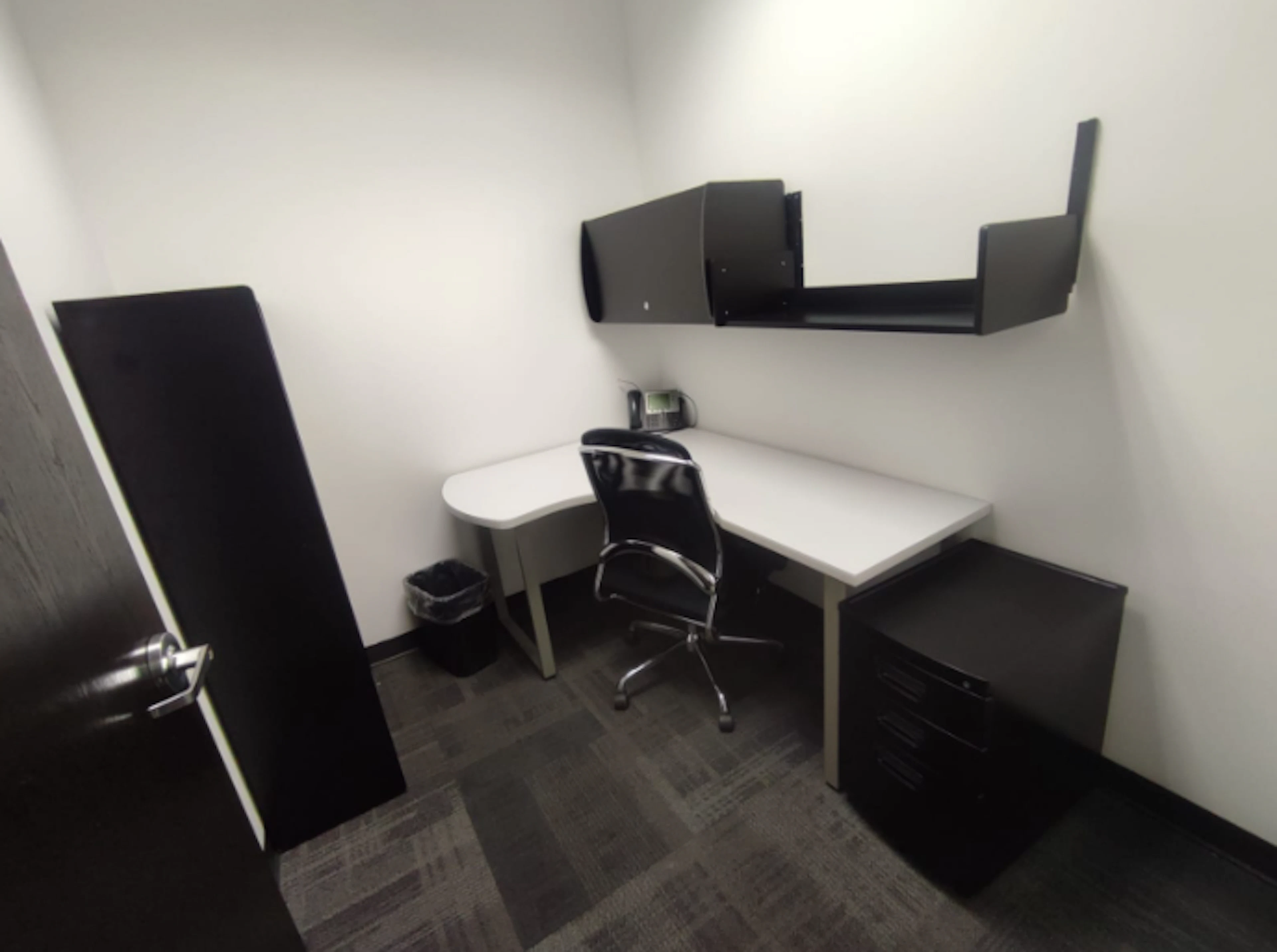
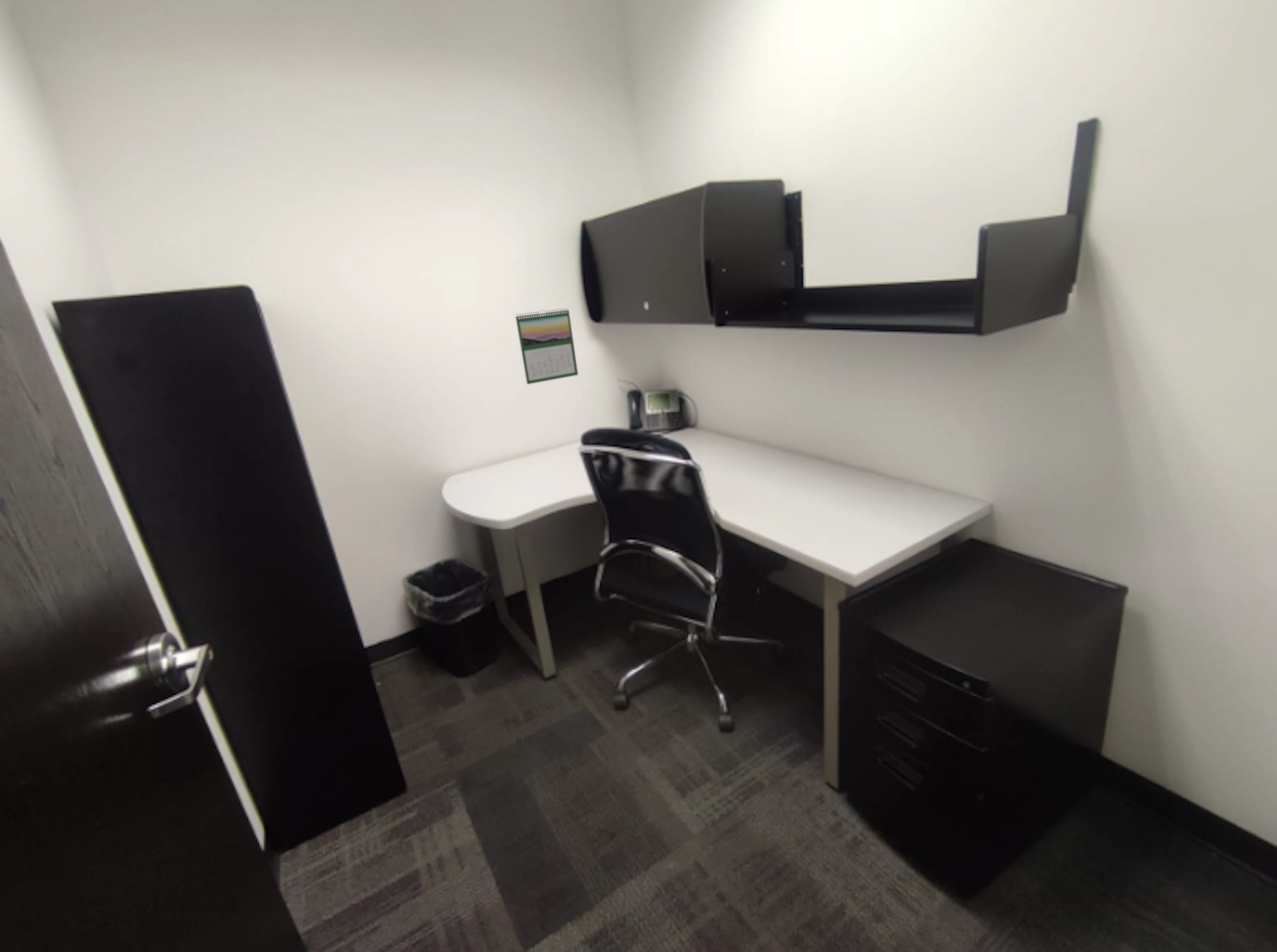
+ calendar [515,308,579,385]
